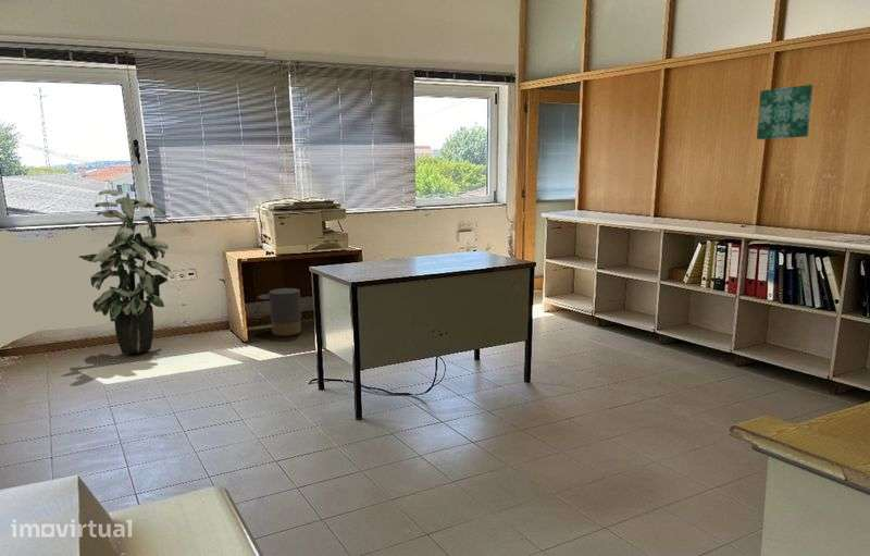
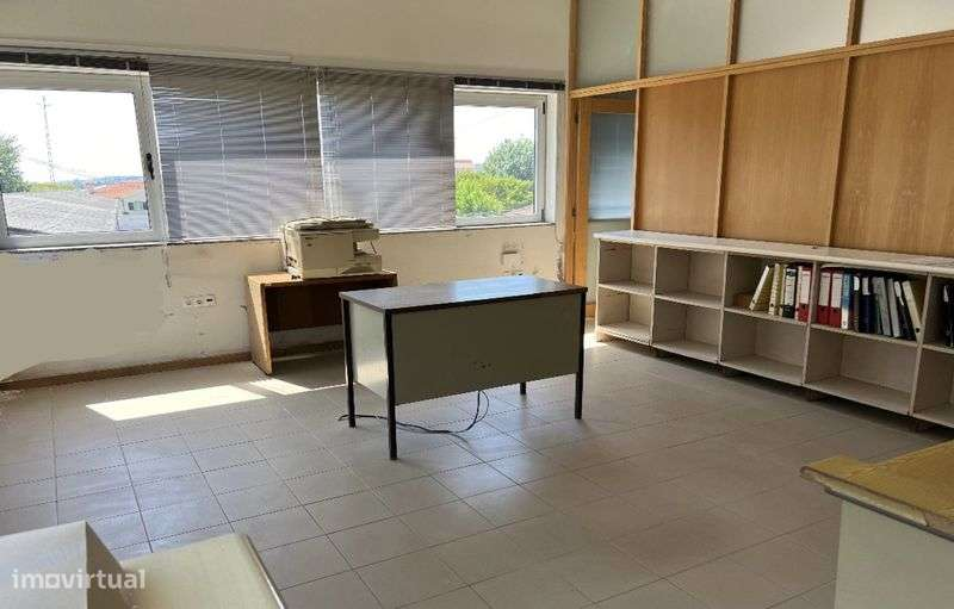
- indoor plant [77,188,172,355]
- trash can [257,287,302,337]
- wall art [756,84,813,140]
